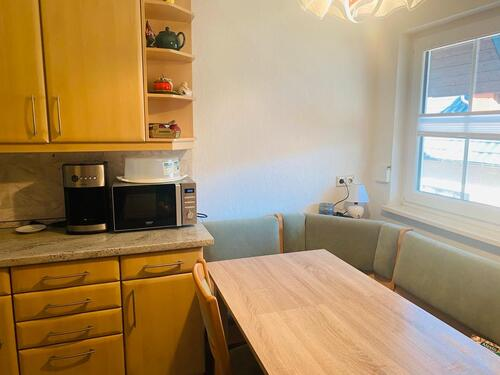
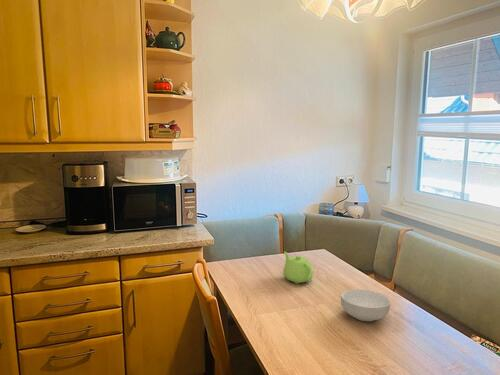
+ teapot [282,251,314,285]
+ cereal bowl [340,288,392,322]
